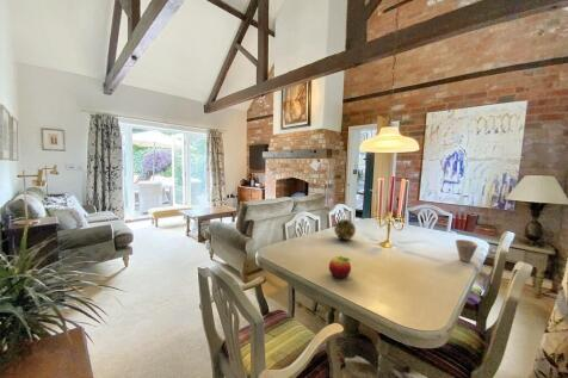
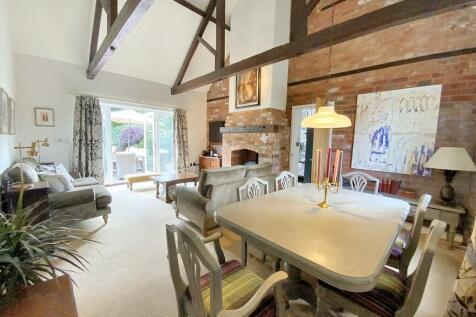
- cup [455,238,480,262]
- decorative ball [333,218,357,241]
- fruit [328,255,352,279]
